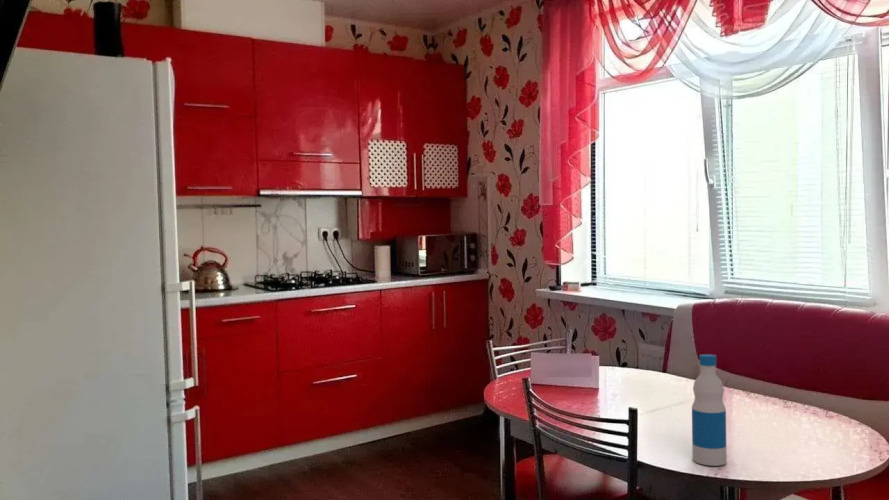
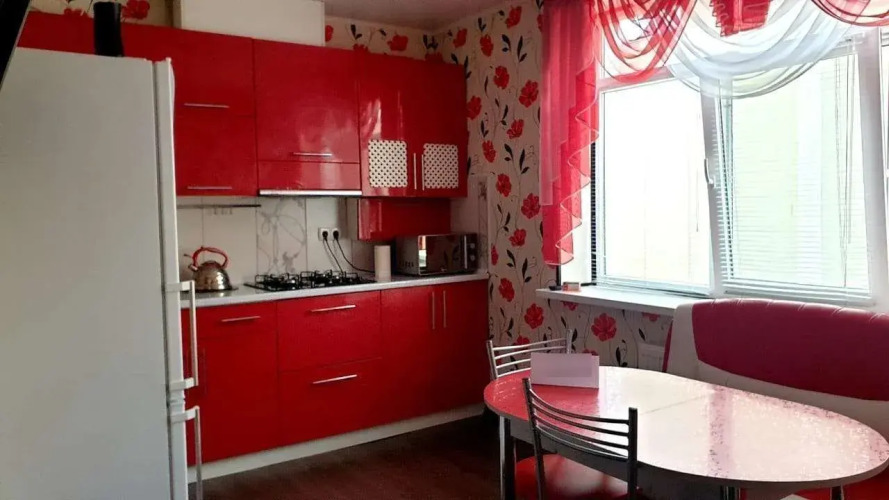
- bottle [691,353,728,467]
